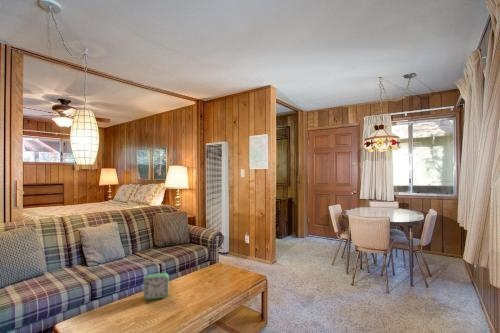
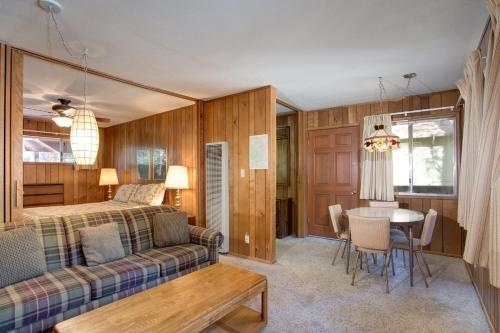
- alarm clock [143,272,170,301]
